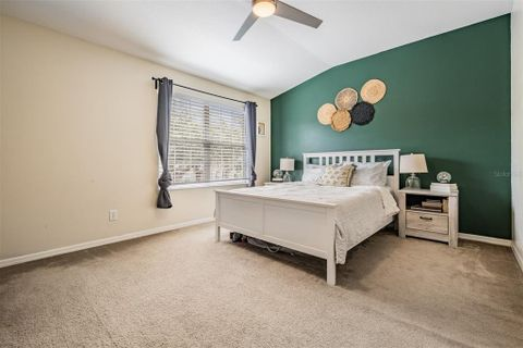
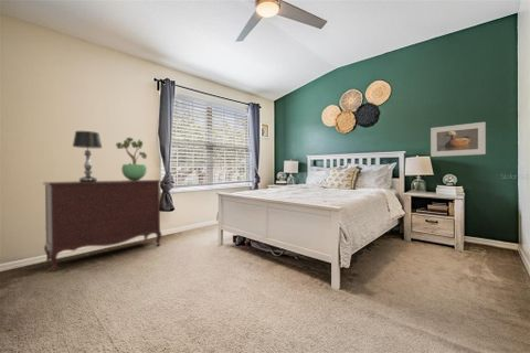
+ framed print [430,121,487,158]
+ potted plant [115,136,148,181]
+ table lamp [72,130,103,182]
+ dresser [42,179,162,272]
